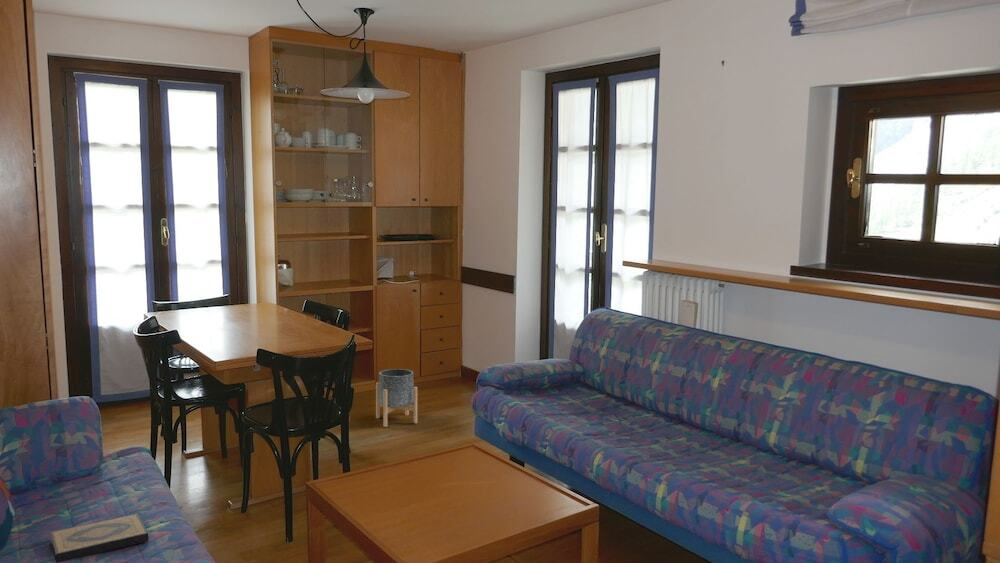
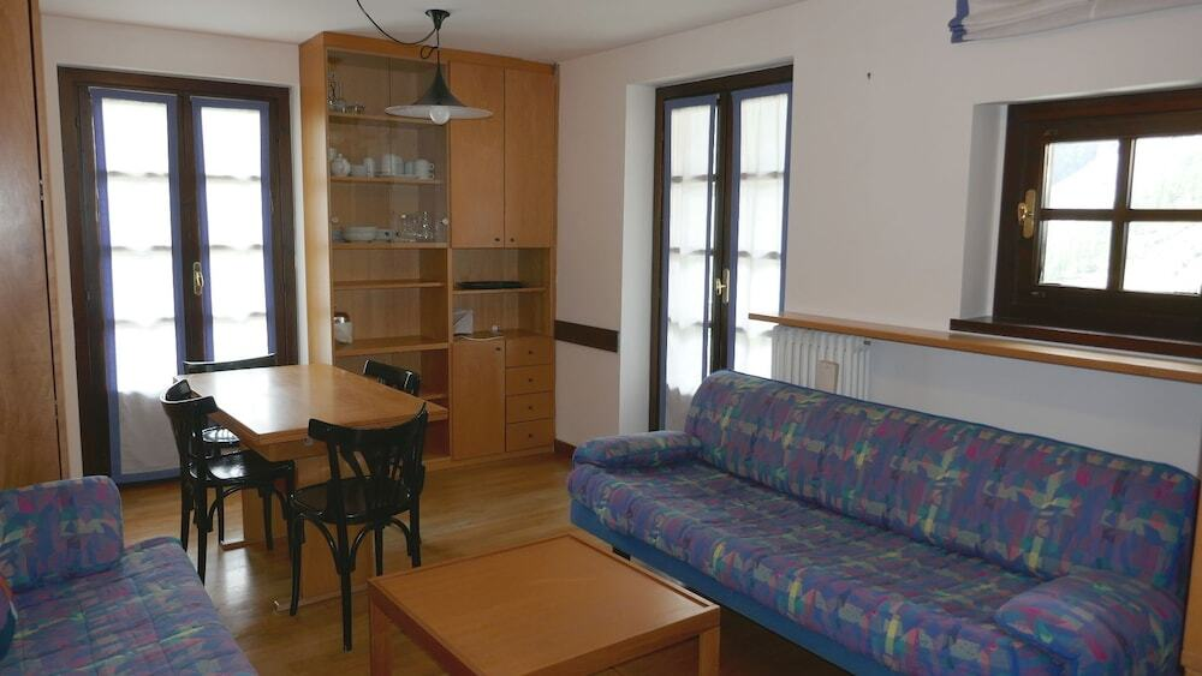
- planter [375,368,418,428]
- hardback book [49,513,149,563]
